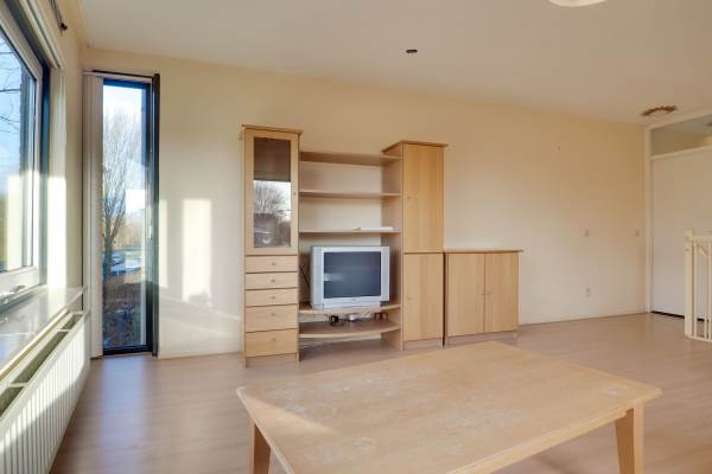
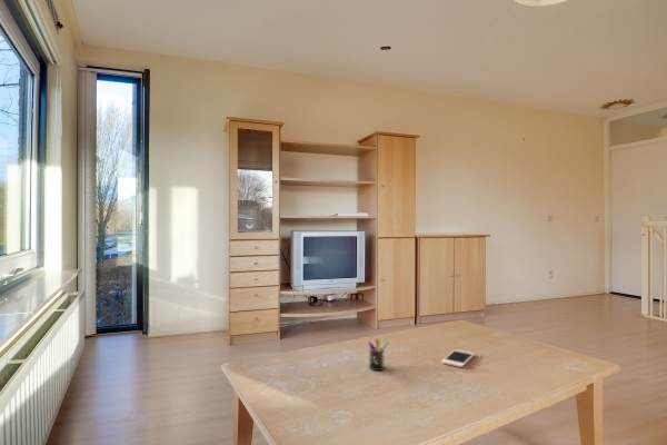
+ pen holder [367,336,389,372]
+ cell phone [440,348,476,368]
